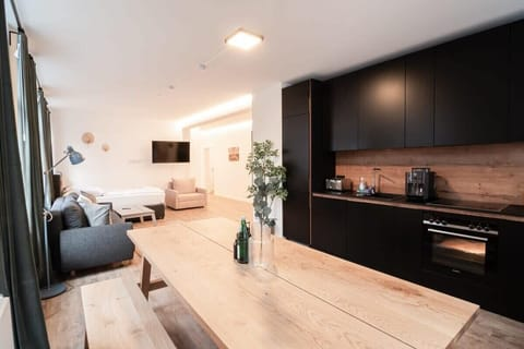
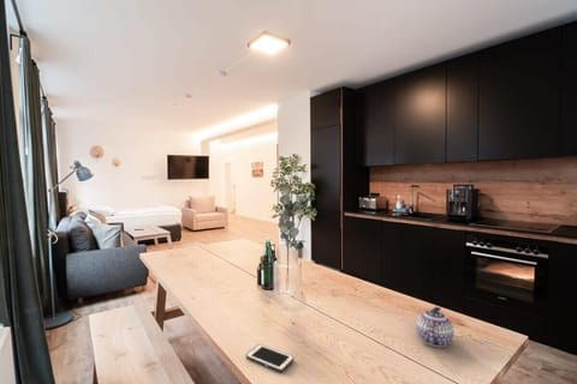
+ cell phone [245,343,296,373]
+ teapot [415,305,456,348]
